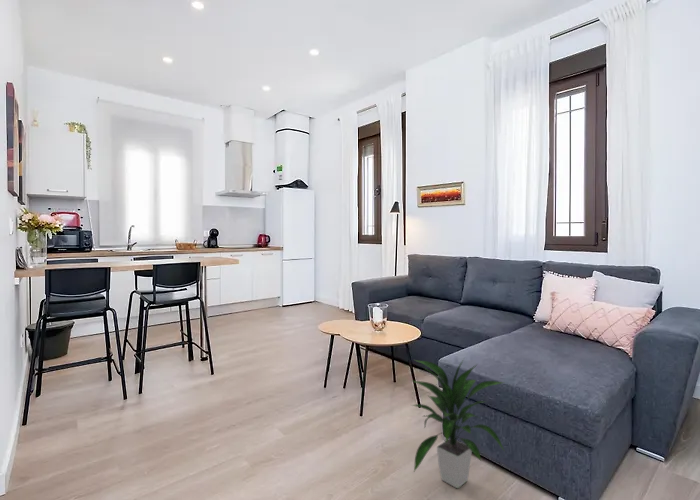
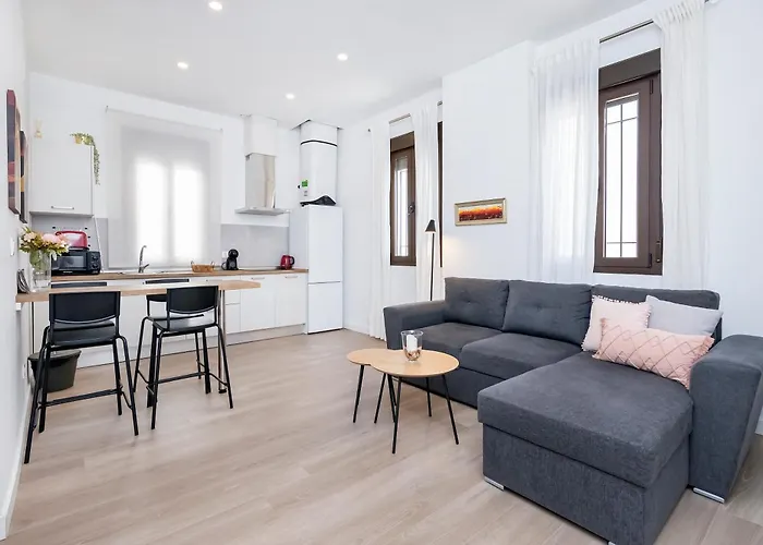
- indoor plant [410,358,505,489]
